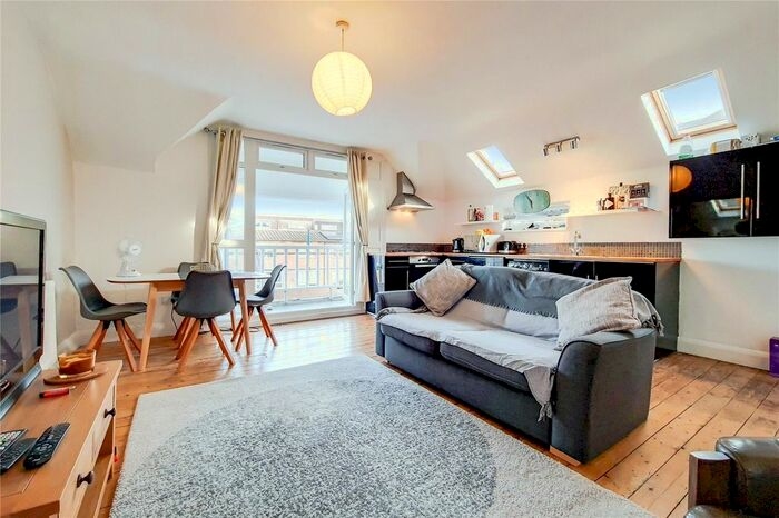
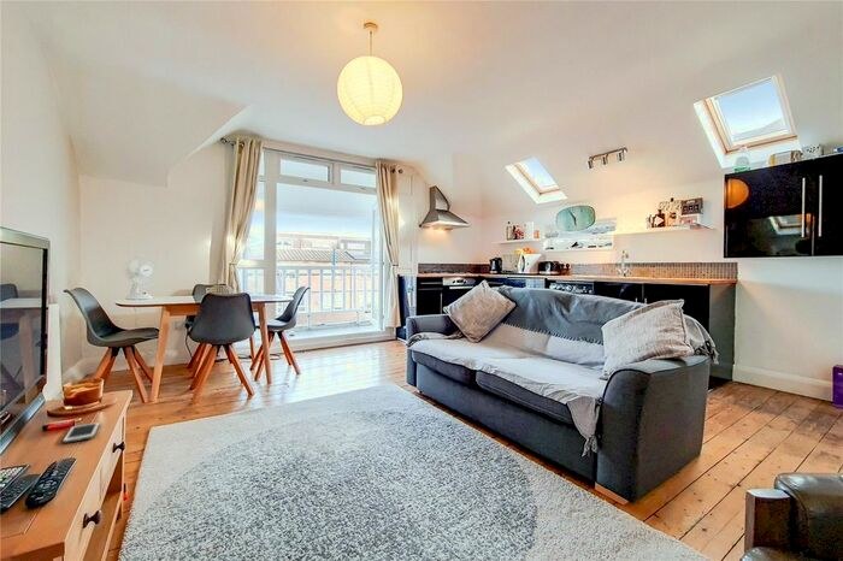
+ cell phone [61,421,101,444]
